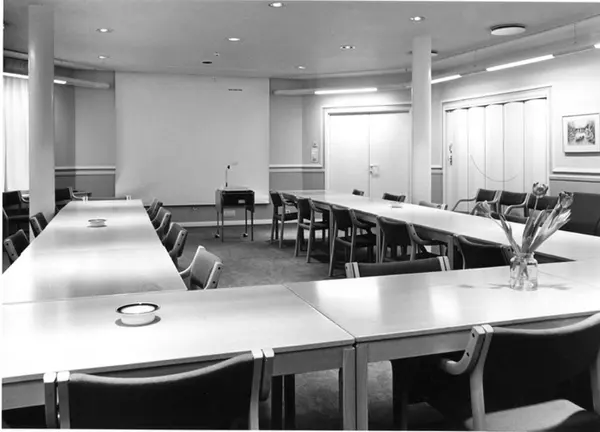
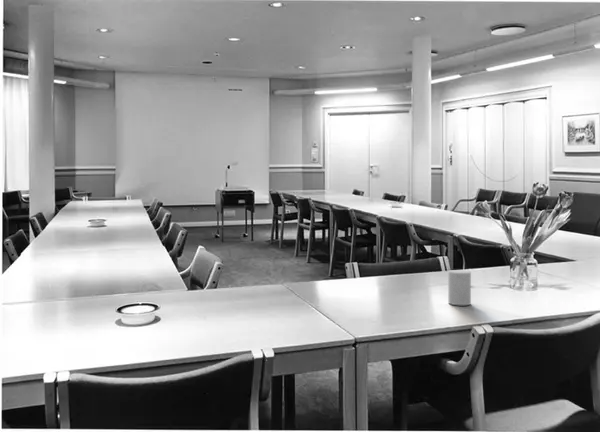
+ cup [447,269,472,306]
